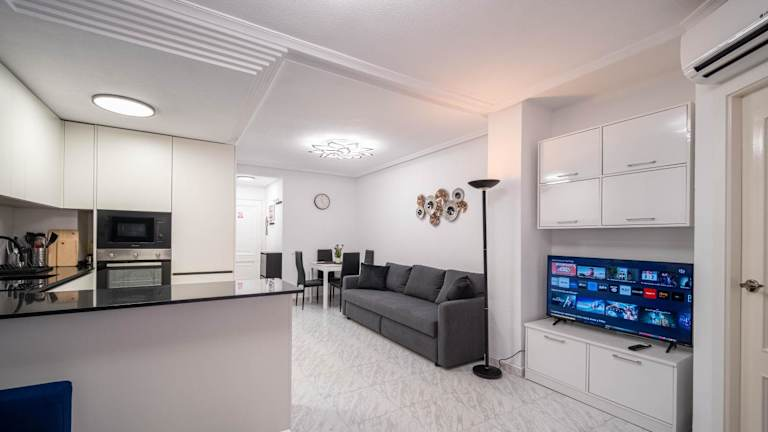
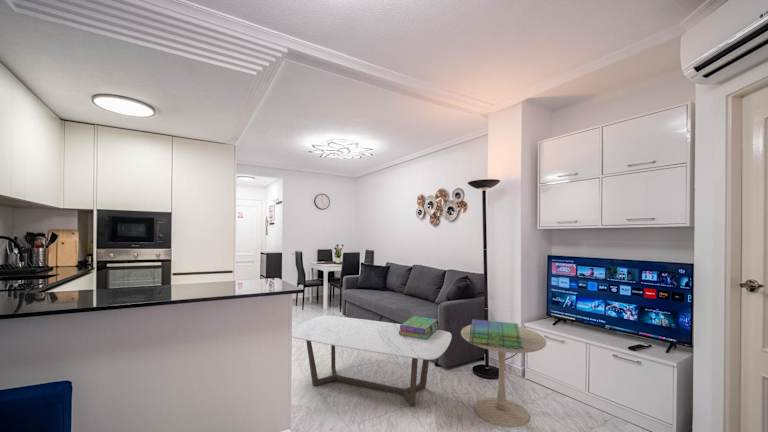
+ stack of books [468,318,523,349]
+ coffee table [291,315,453,407]
+ side table [460,324,547,428]
+ stack of books [399,315,439,340]
